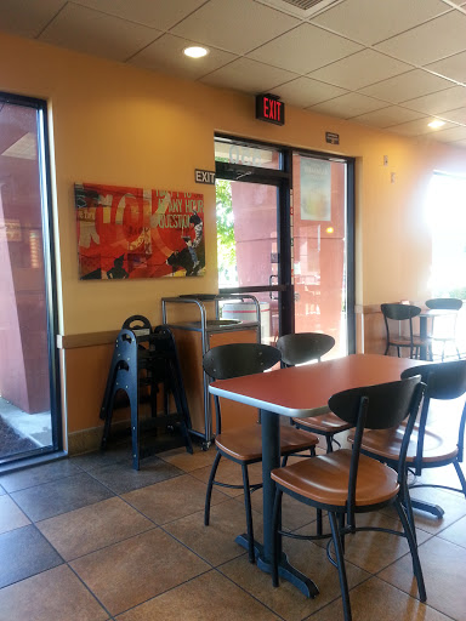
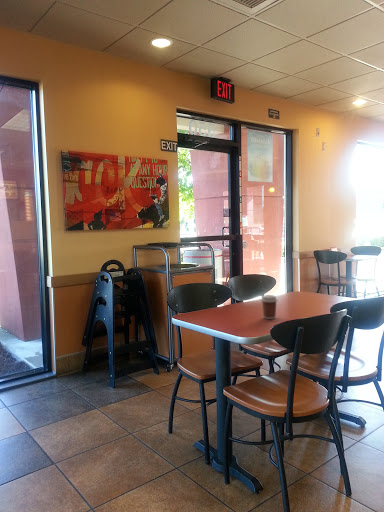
+ coffee cup [260,294,279,320]
